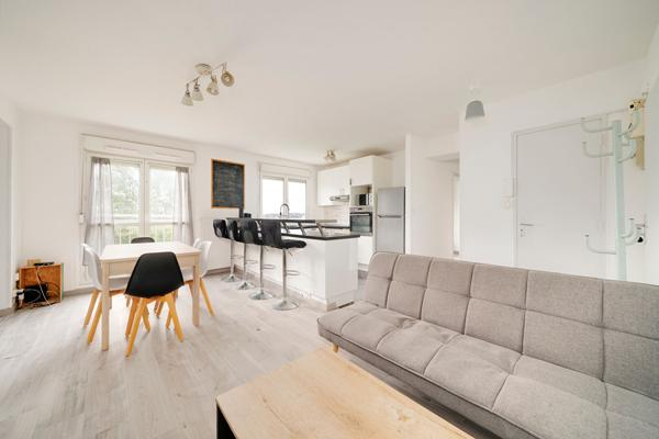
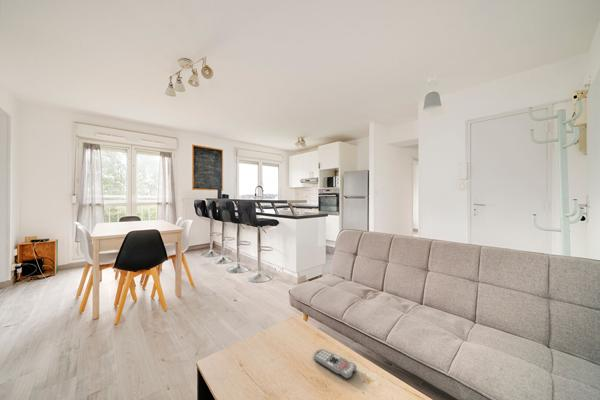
+ remote control [313,348,357,380]
